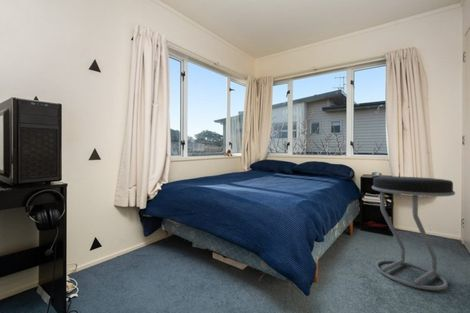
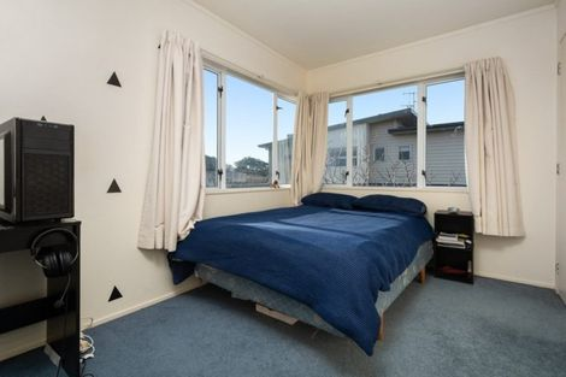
- stool [371,175,456,291]
